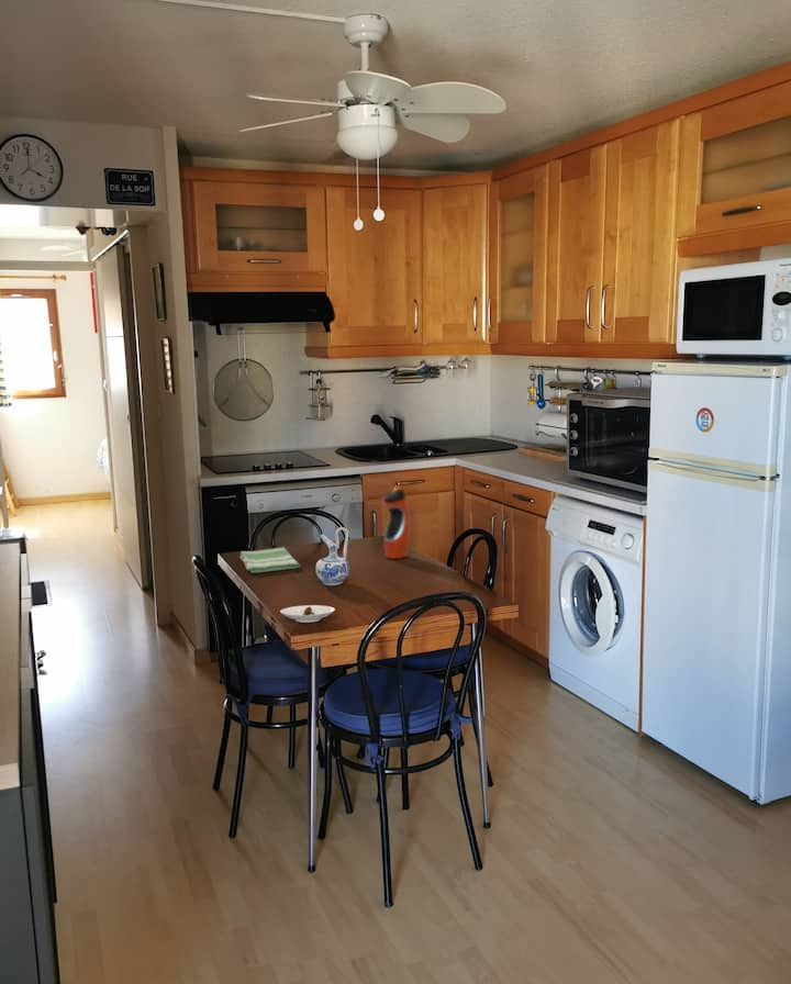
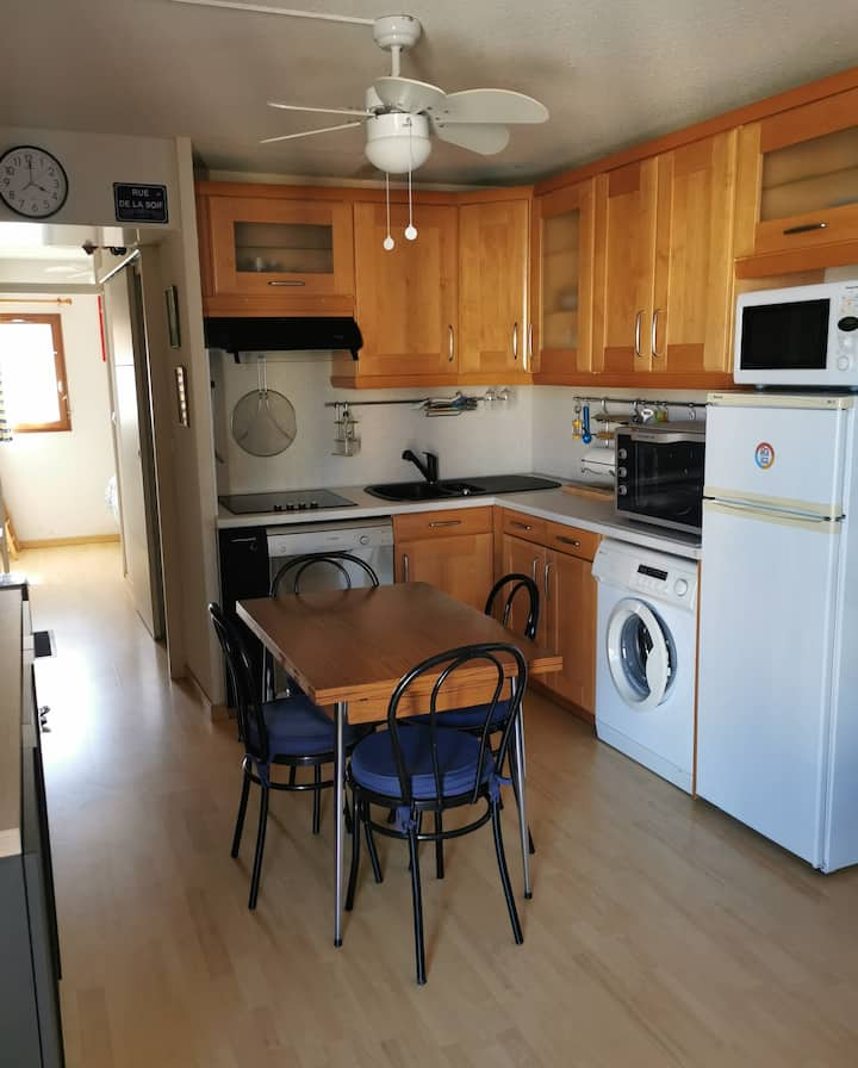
- ceramic pitcher [315,526,350,586]
- dish towel [239,547,302,574]
- water bottle [382,485,411,560]
- saucer [279,604,336,624]
